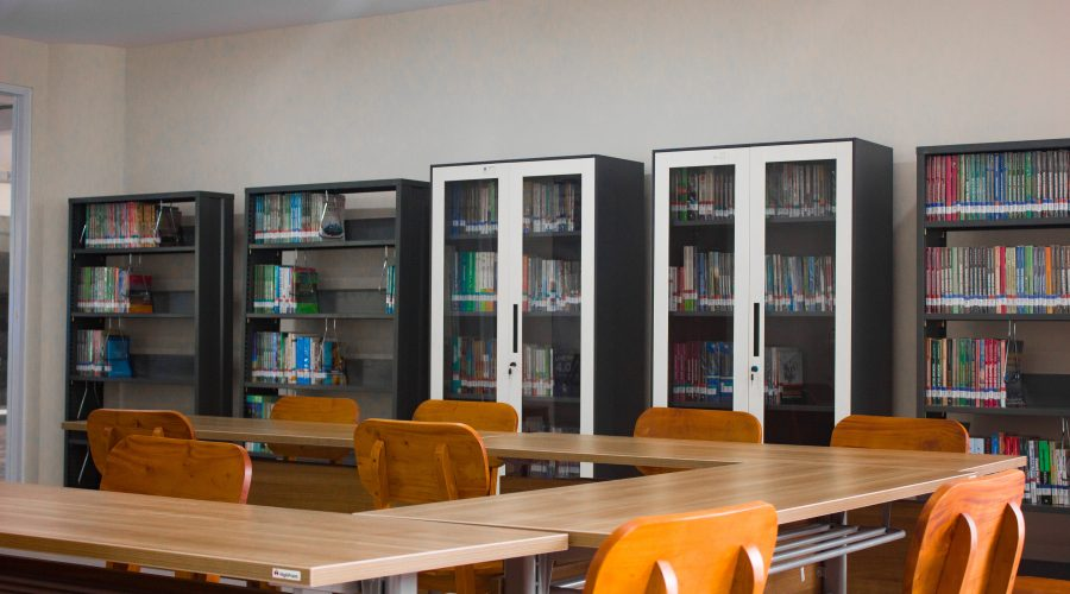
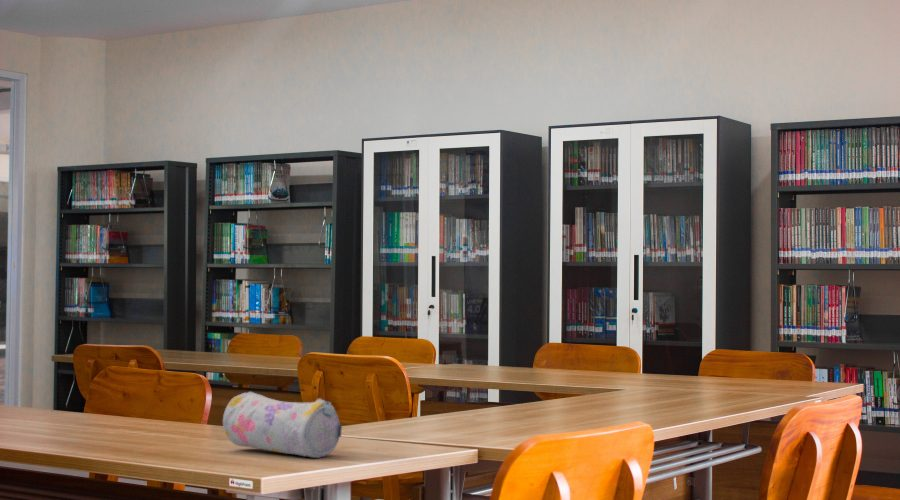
+ pencil case [222,391,343,459]
